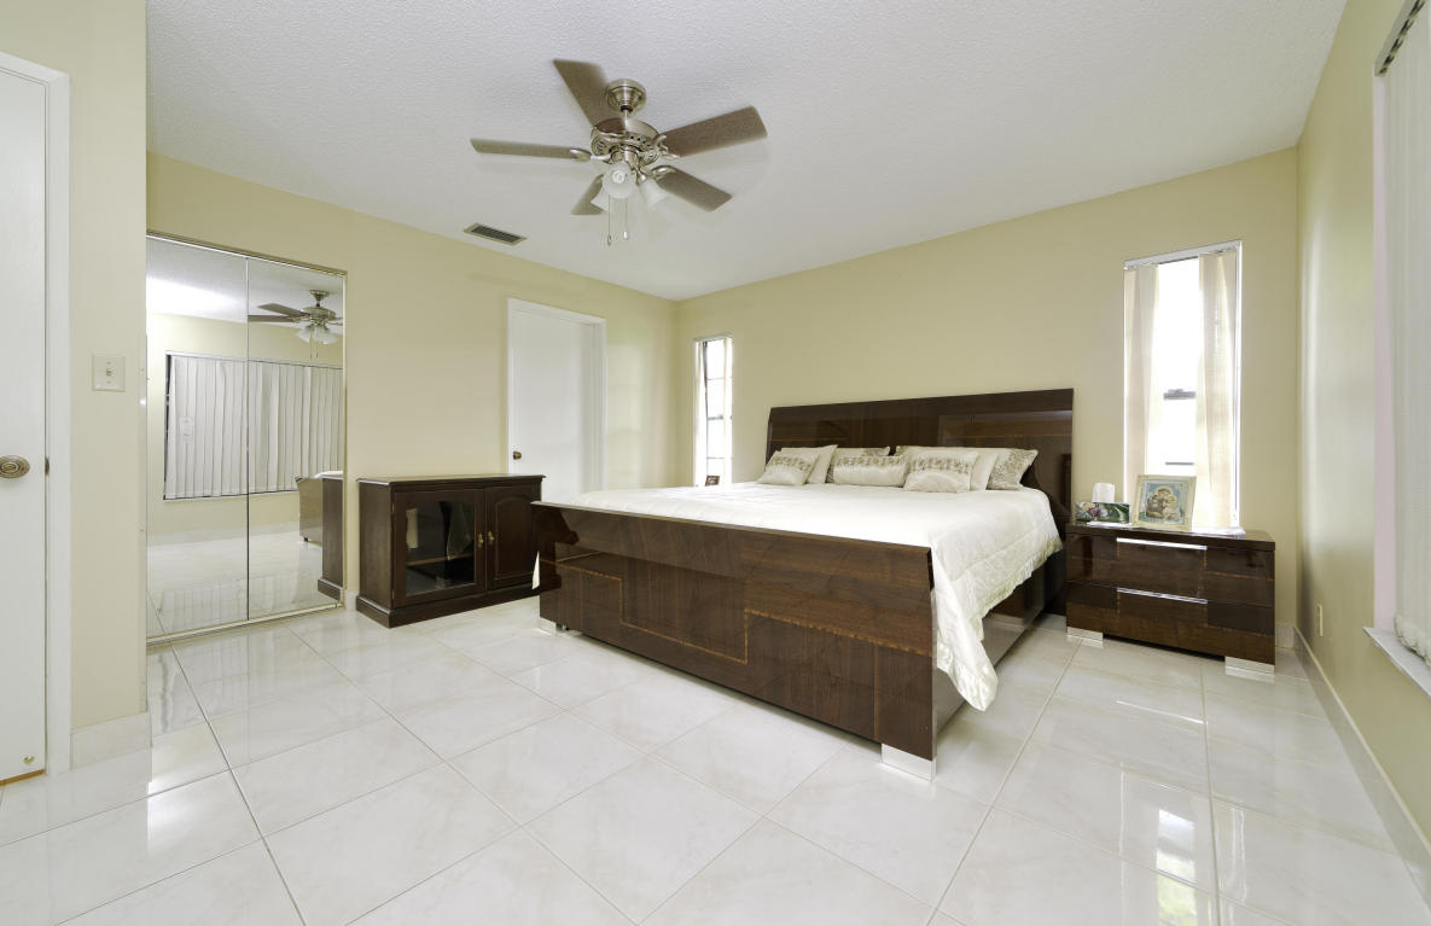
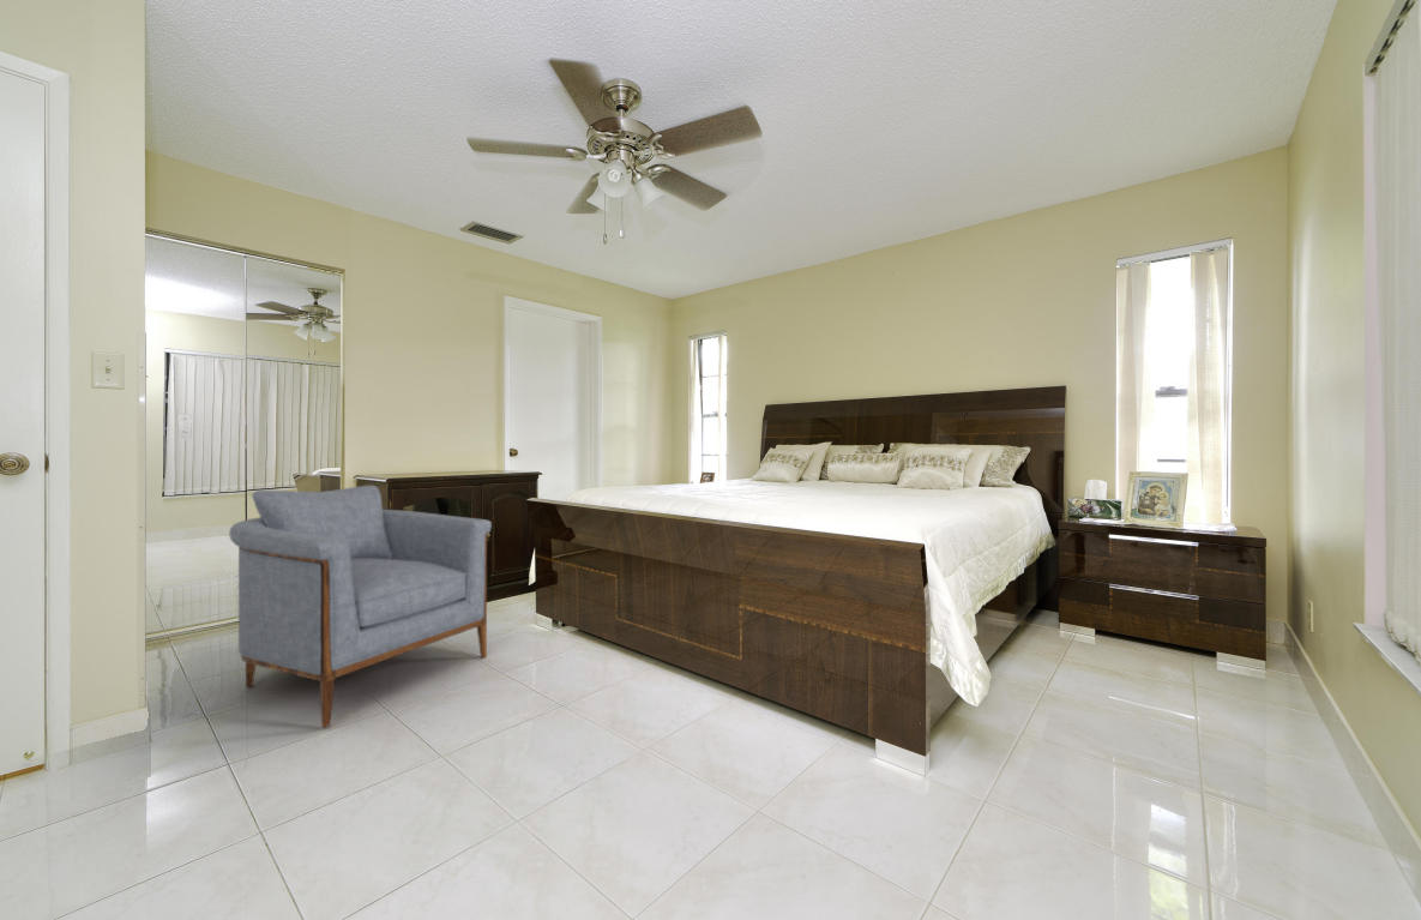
+ armchair [228,485,493,729]
